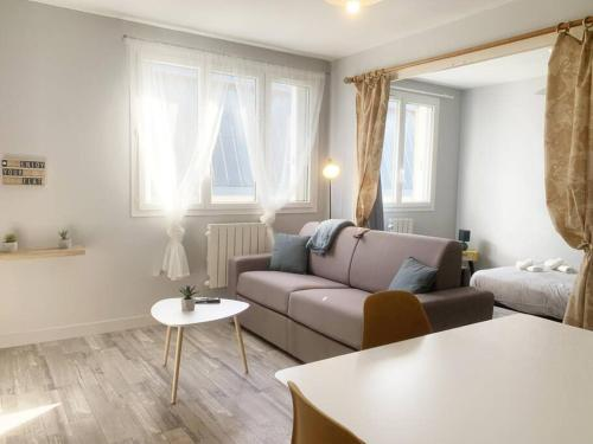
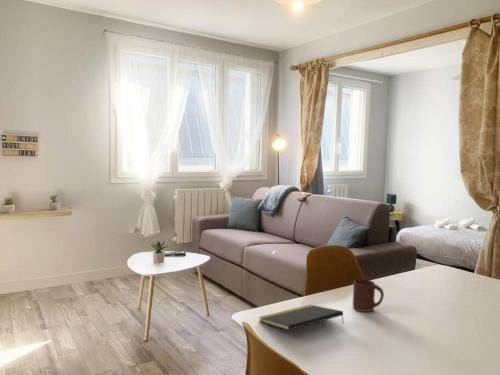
+ cup [352,278,385,313]
+ notepad [258,304,345,331]
